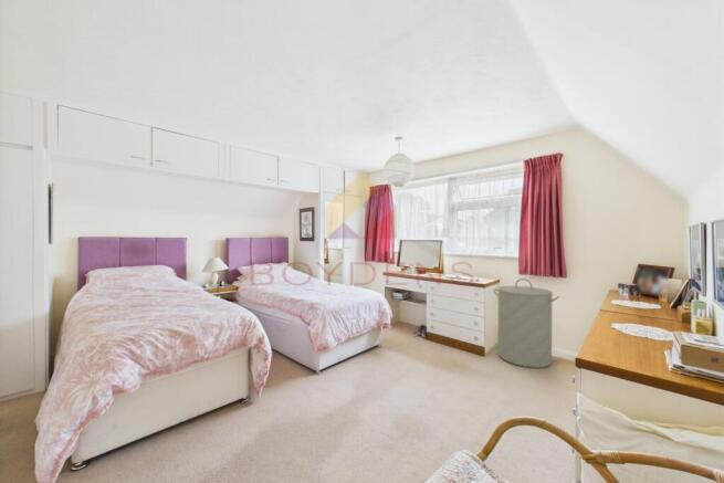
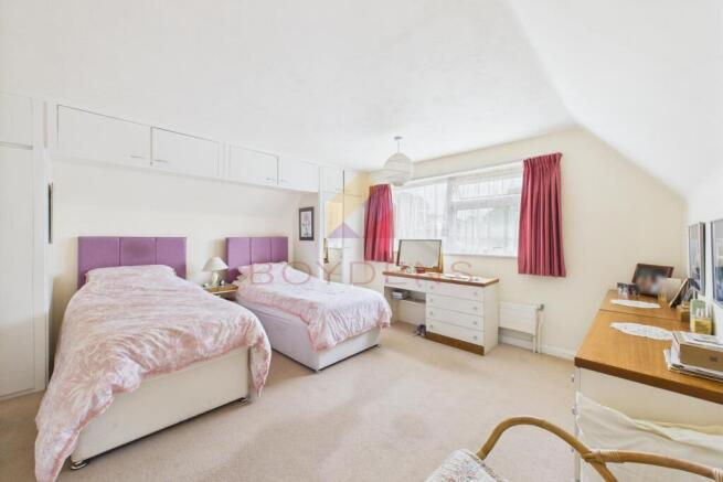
- laundry hamper [492,277,560,369]
